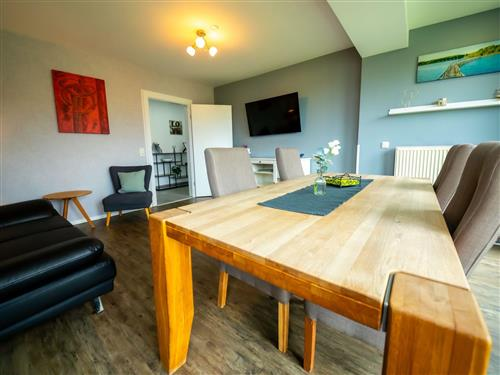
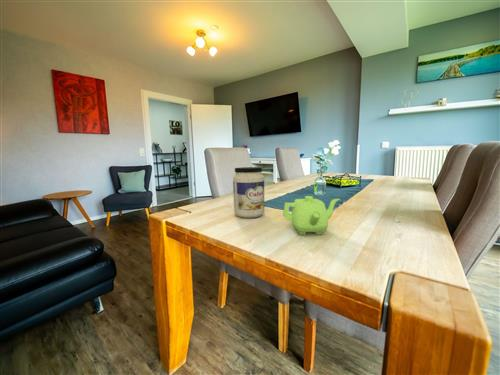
+ teapot [282,195,341,236]
+ jar [232,166,265,219]
